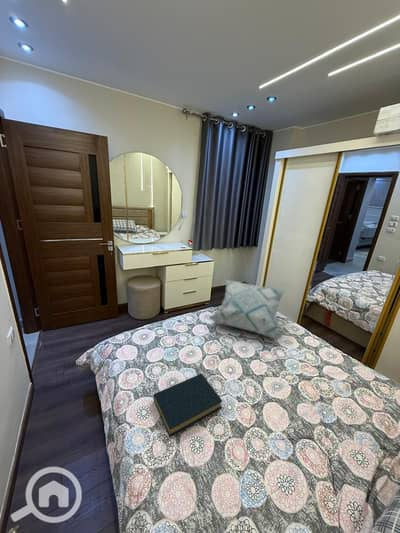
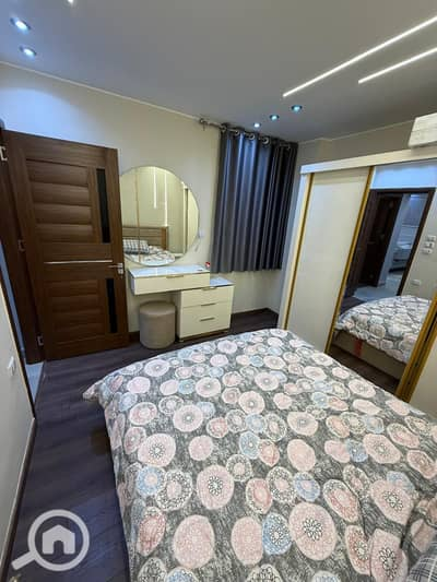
- hardback book [153,373,223,438]
- decorative pillow [208,279,286,340]
